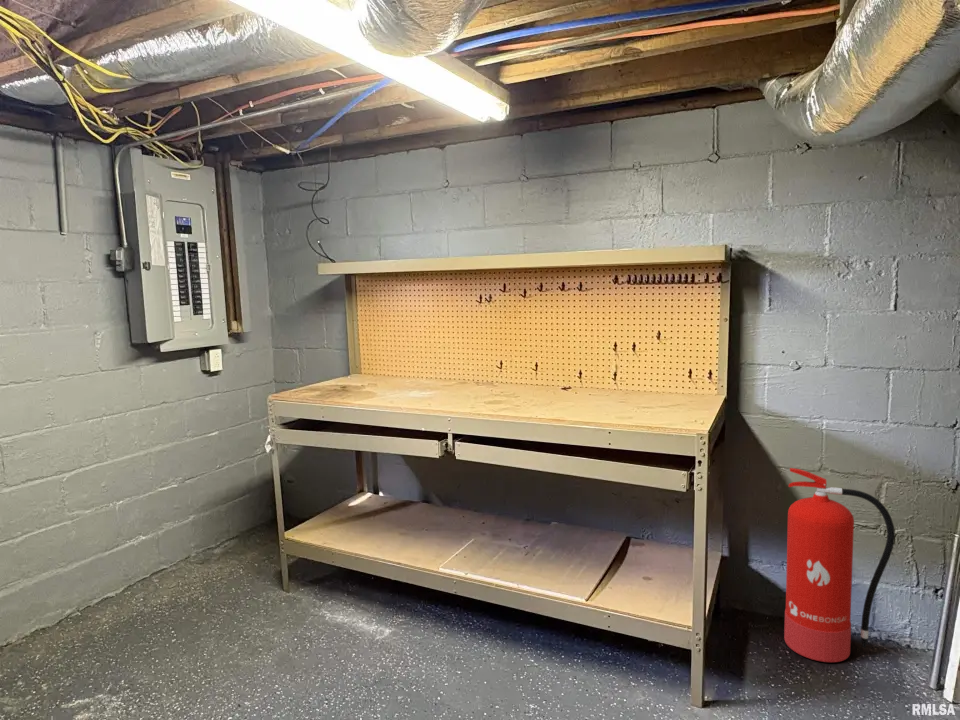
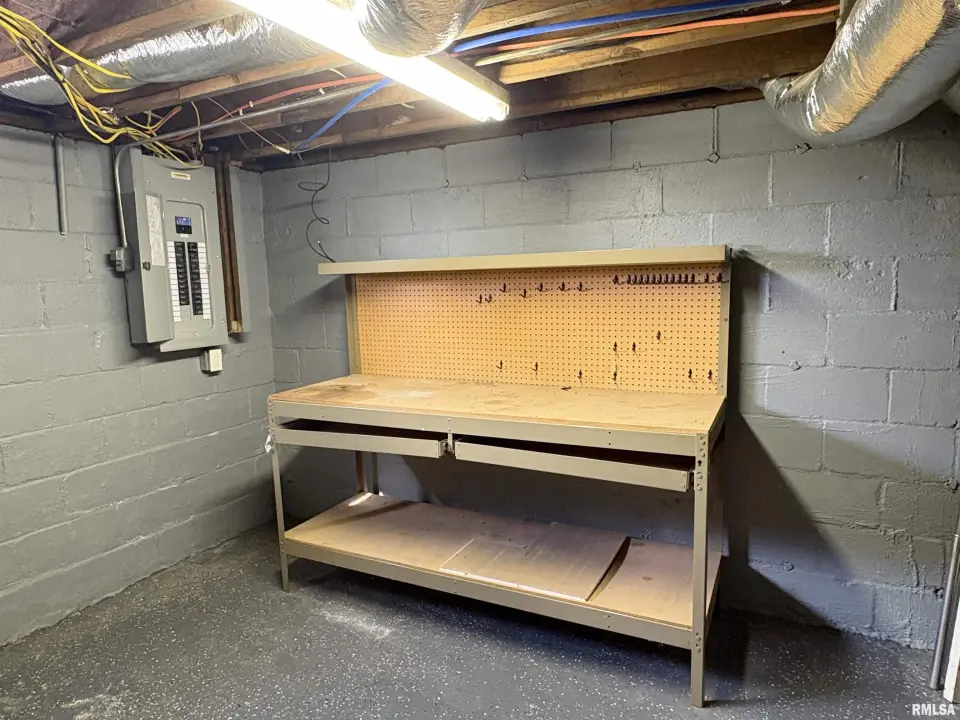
- fire extinguisher [783,467,896,663]
